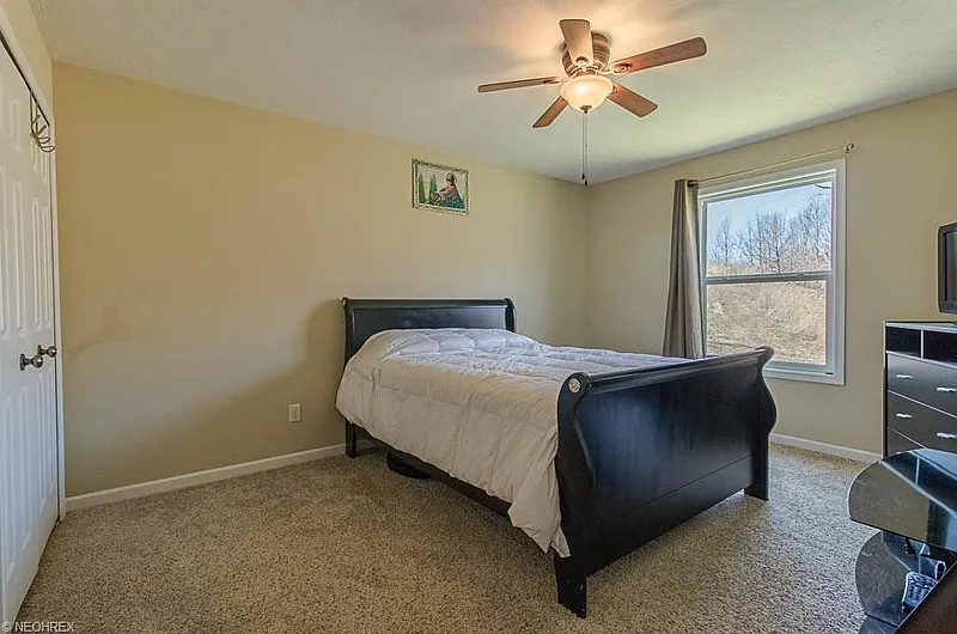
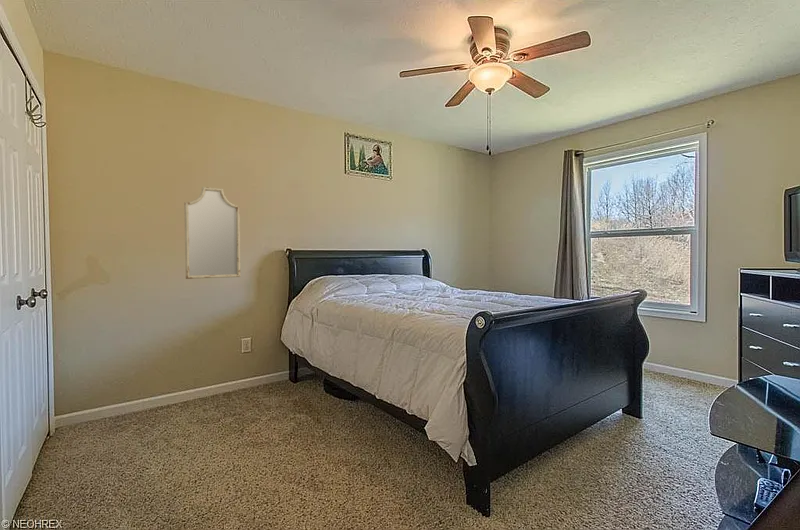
+ home mirror [183,186,242,280]
